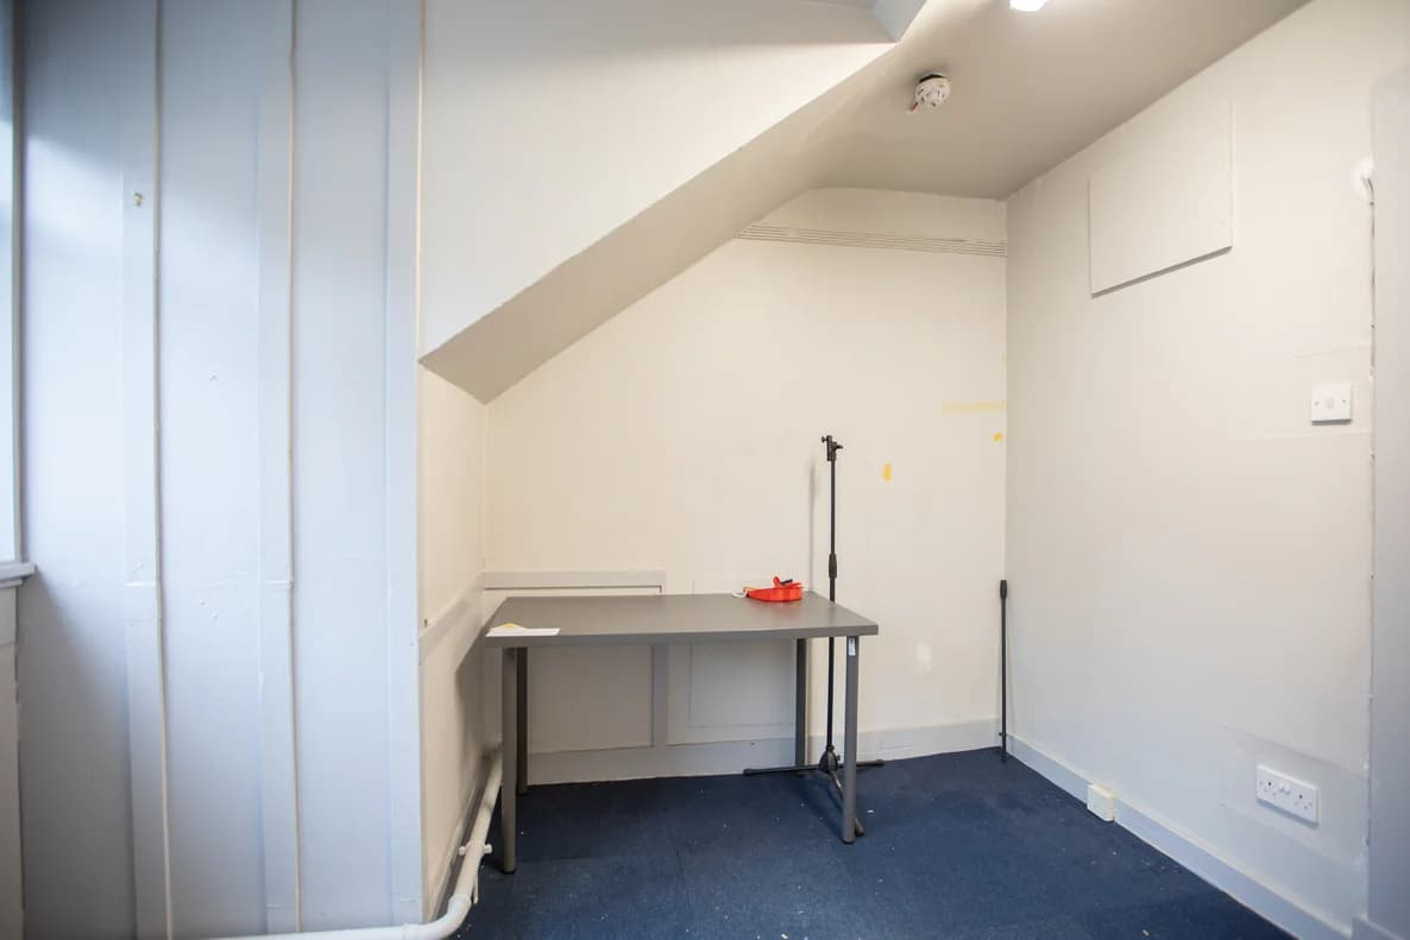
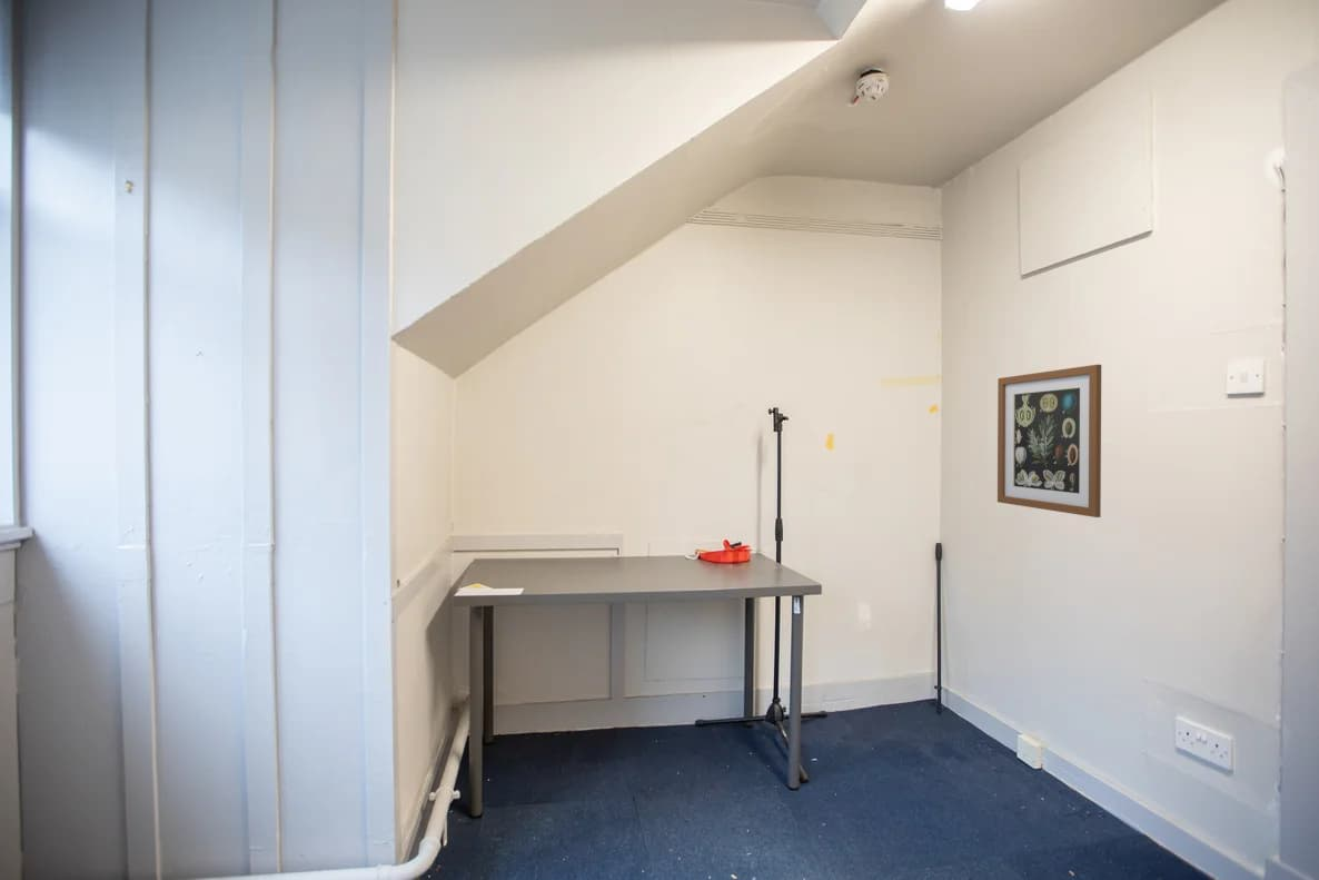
+ wall art [996,364,1102,518]
